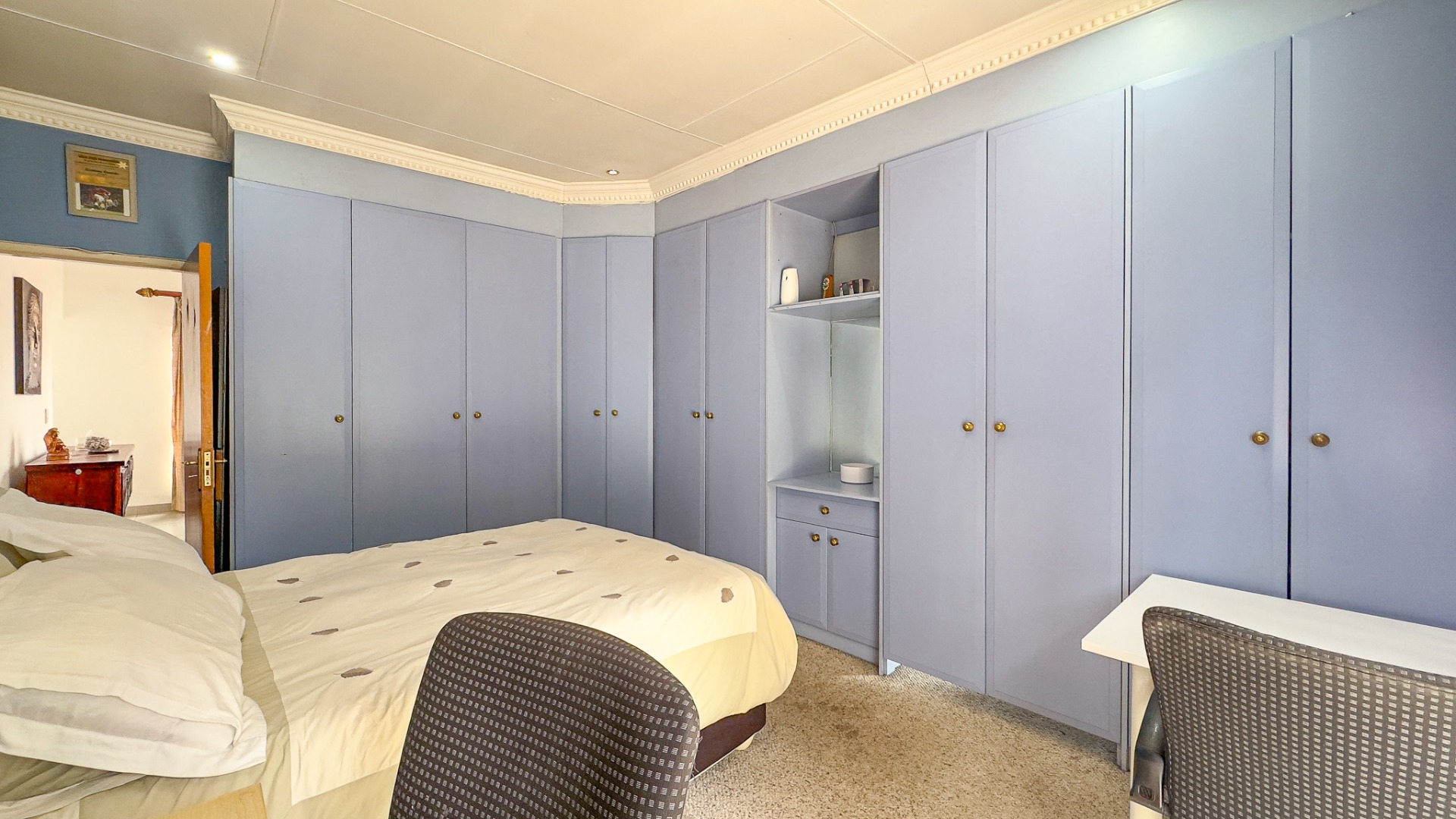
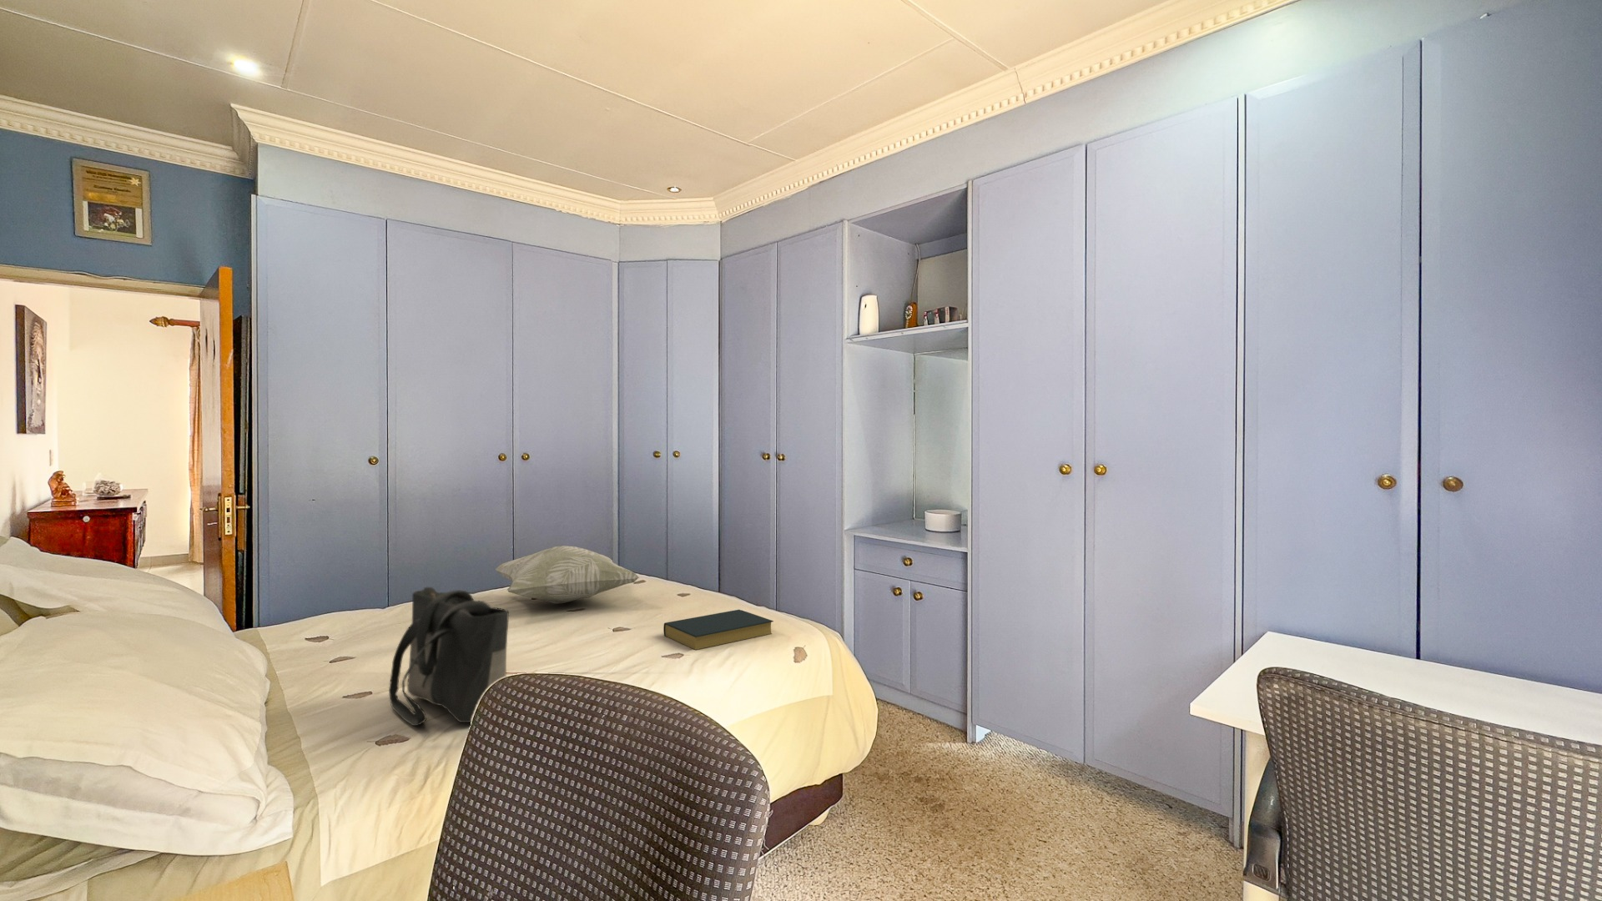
+ tote bag [388,586,509,727]
+ hardback book [662,609,775,651]
+ decorative pillow [495,545,640,604]
